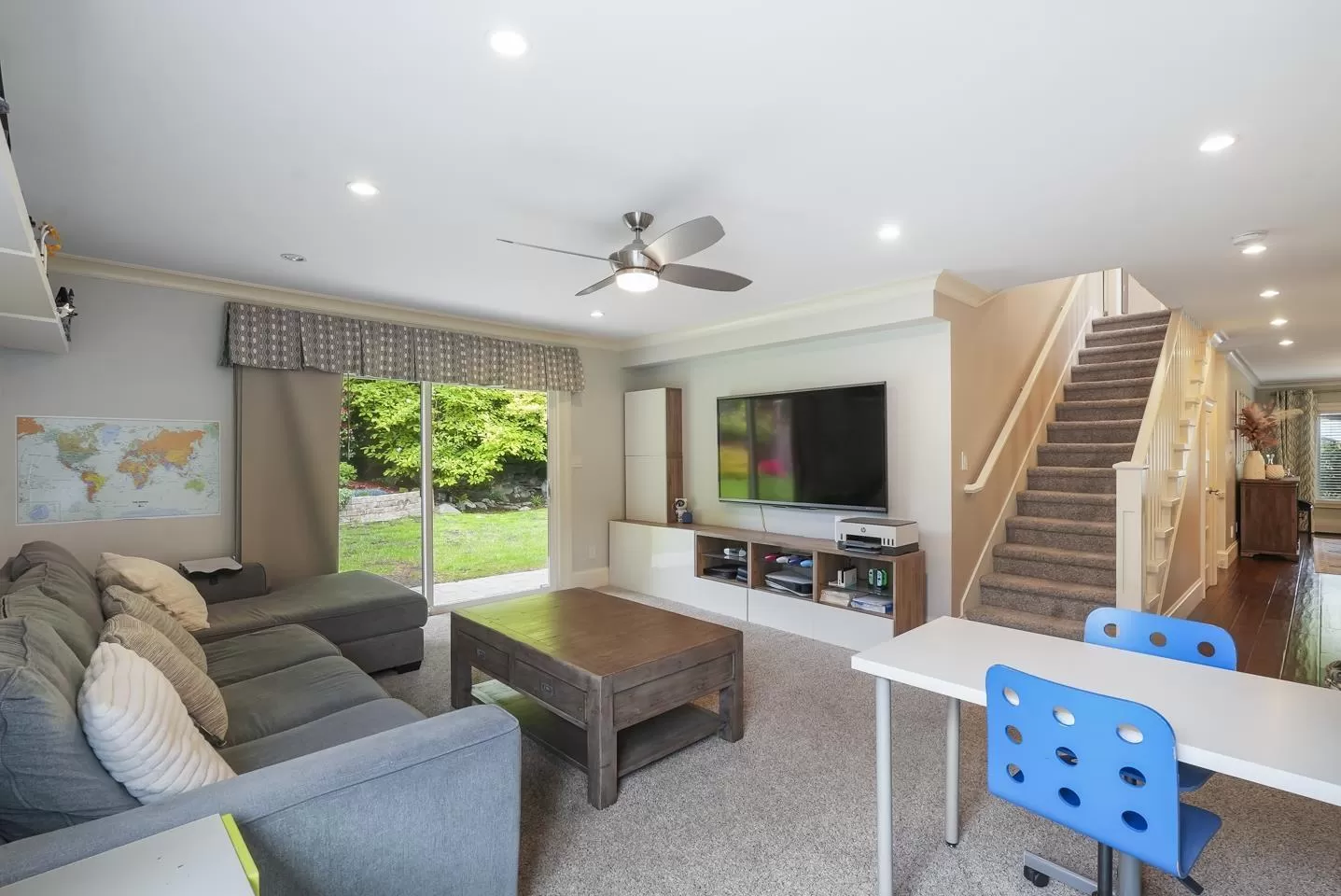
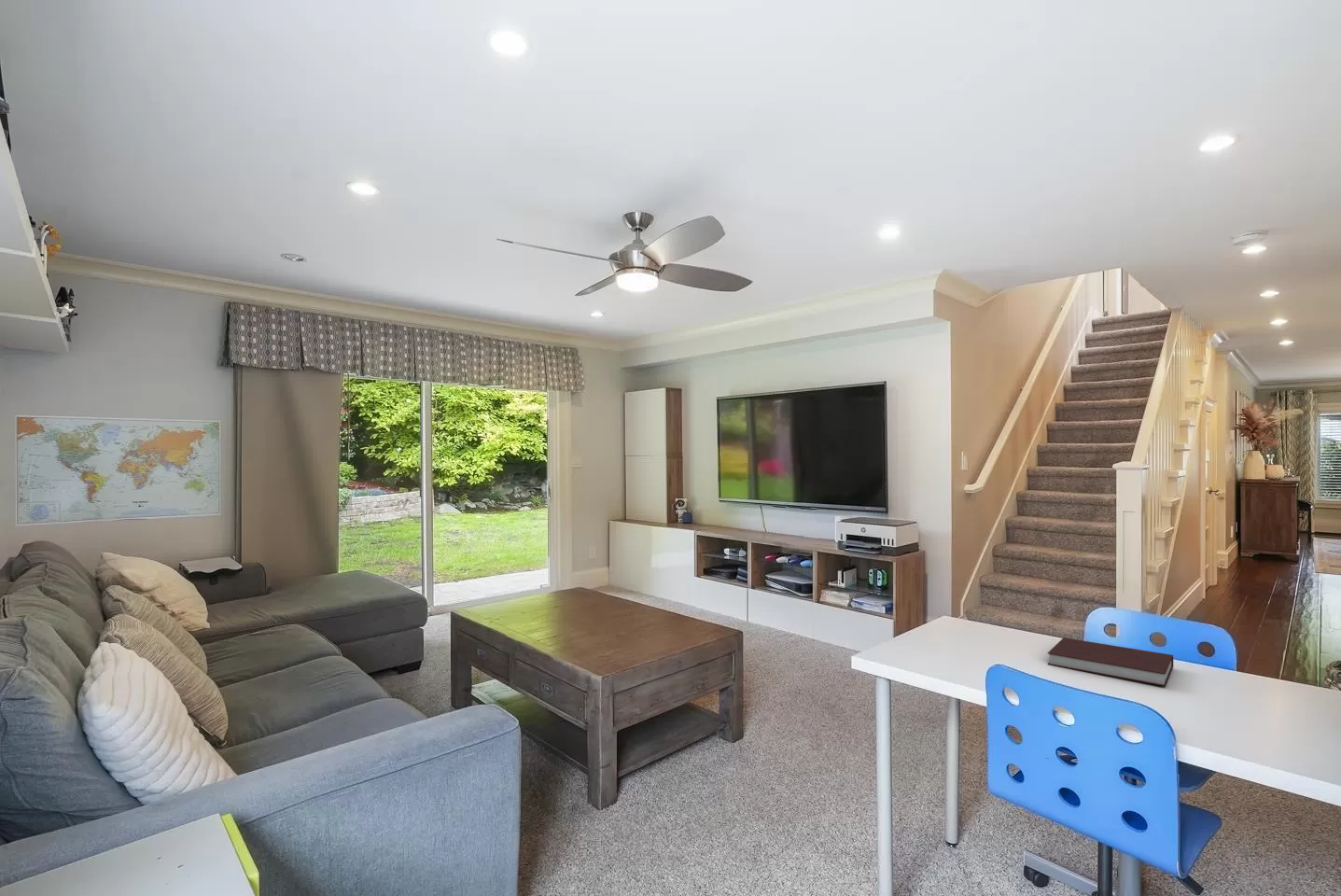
+ notebook [1047,637,1174,687]
